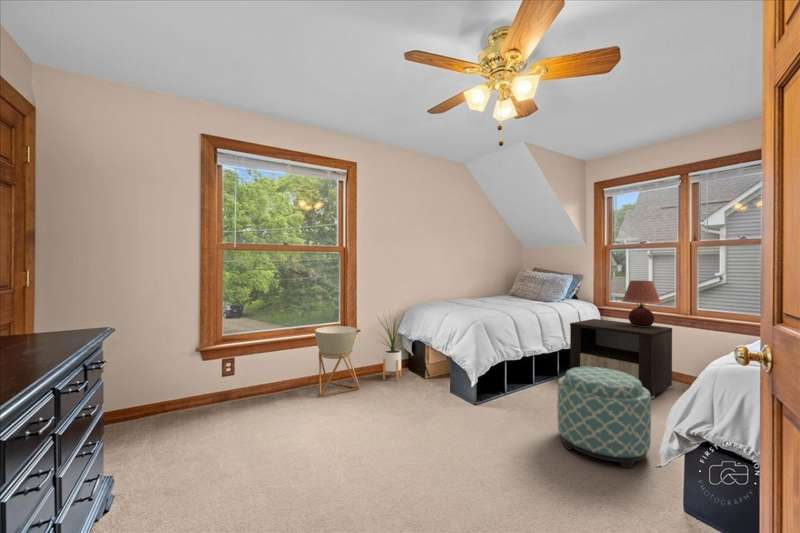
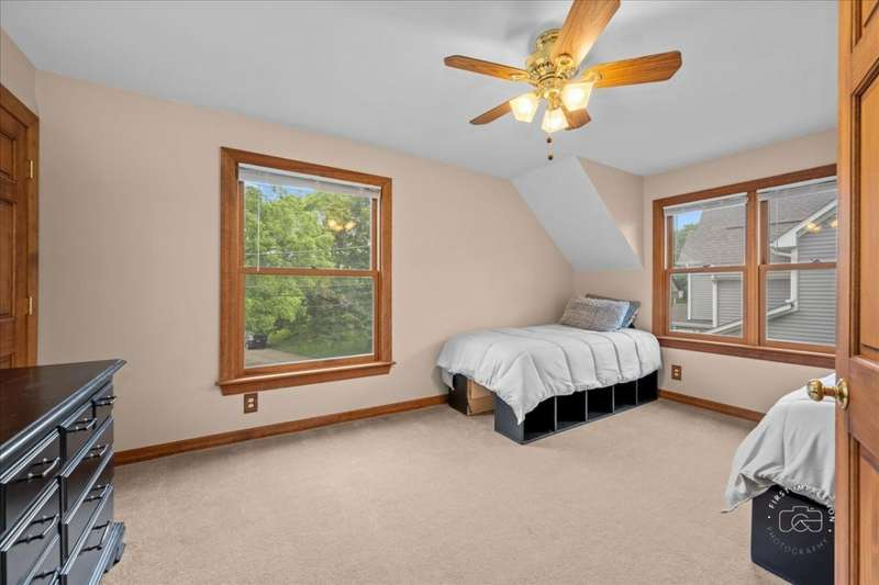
- house plant [374,309,410,382]
- ottoman [556,367,652,469]
- nightstand [569,318,673,400]
- table lamp [620,280,663,327]
- planter [314,325,361,397]
